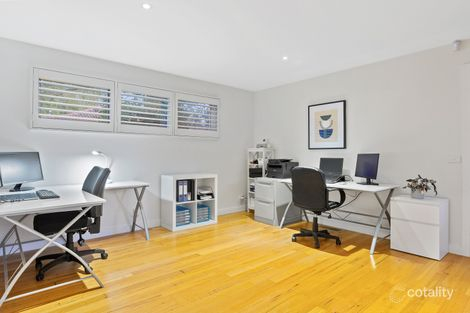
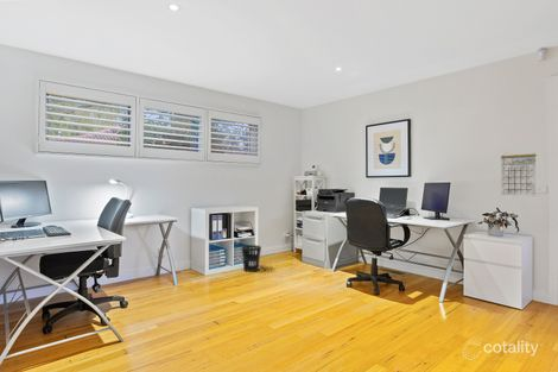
+ wastebasket [241,244,262,273]
+ calendar [500,145,538,197]
